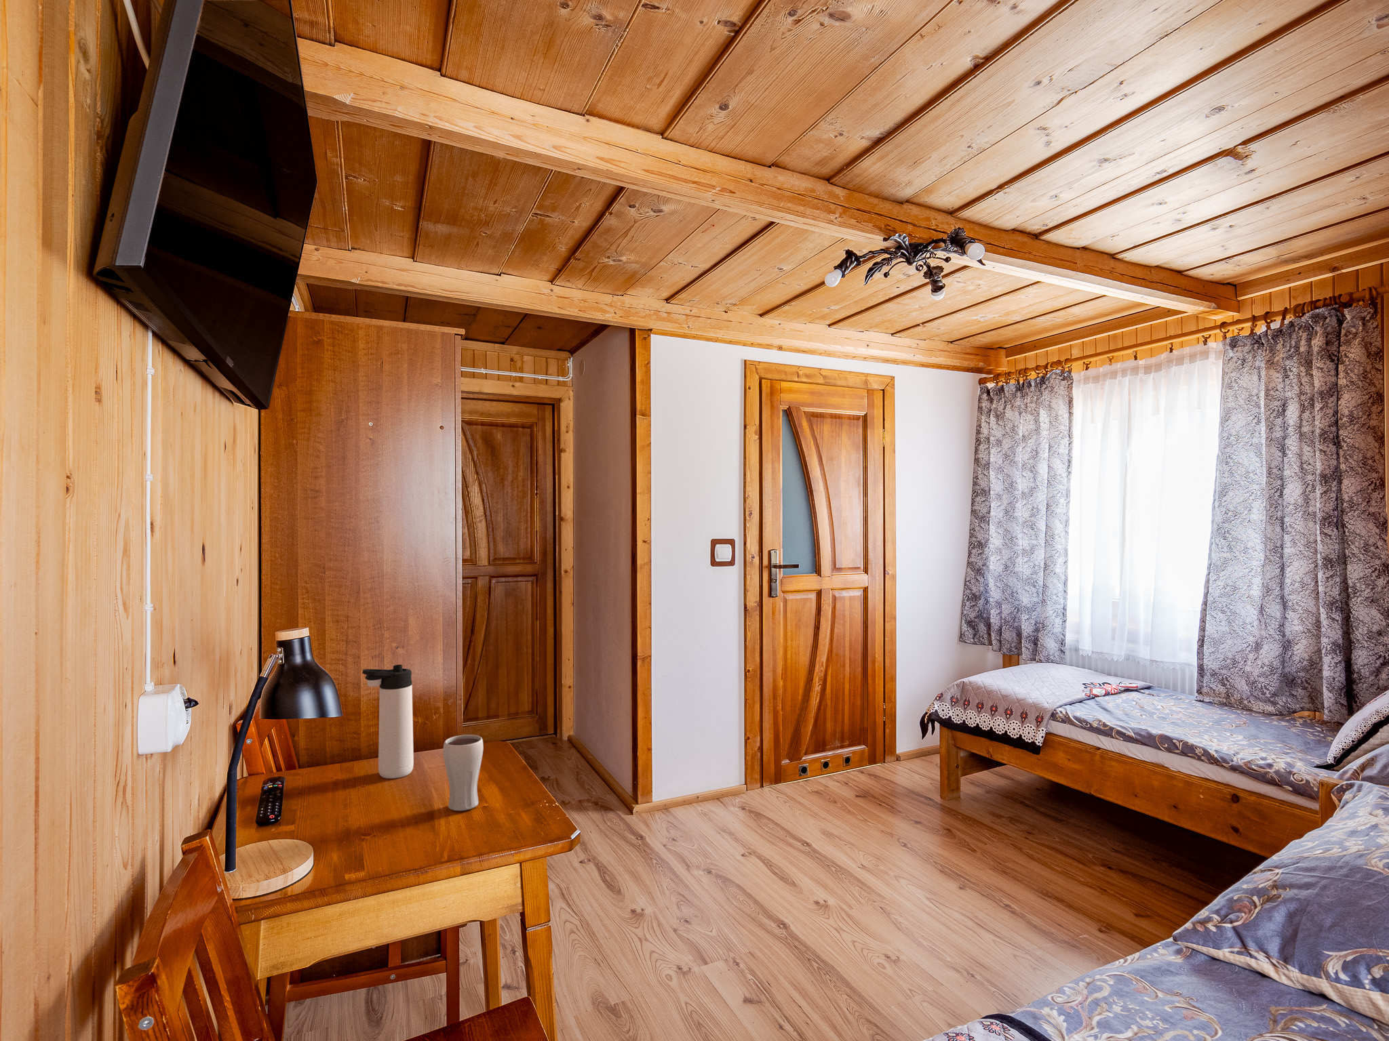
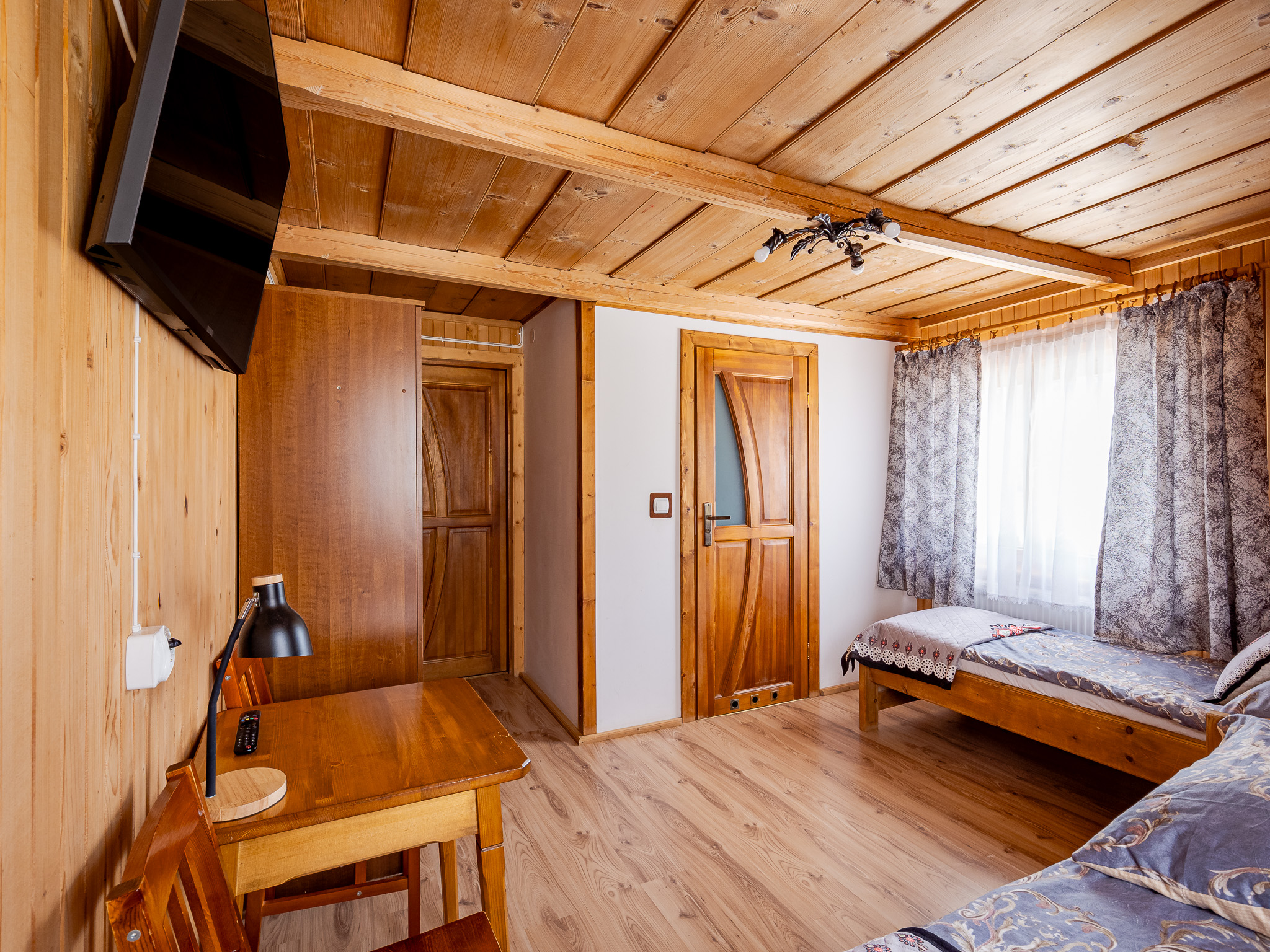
- drinking glass [443,734,485,811]
- thermos bottle [362,664,415,780]
